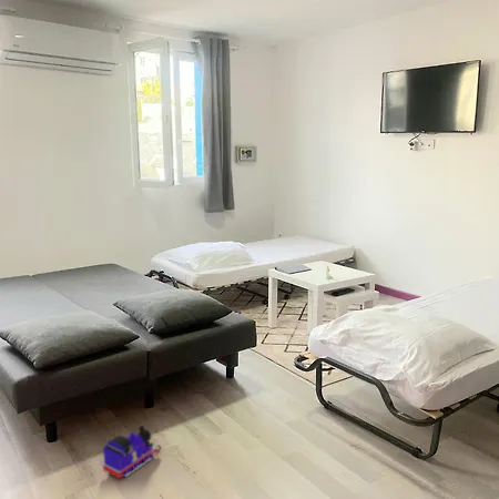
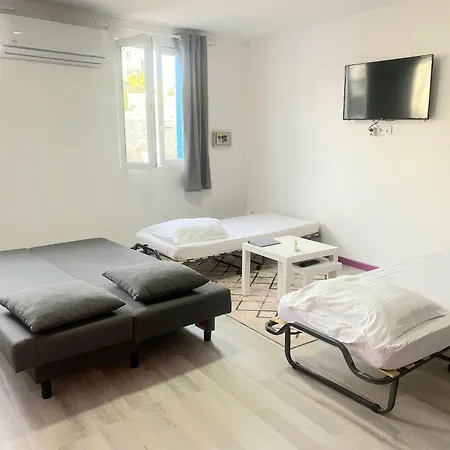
- toy train [102,425,162,479]
